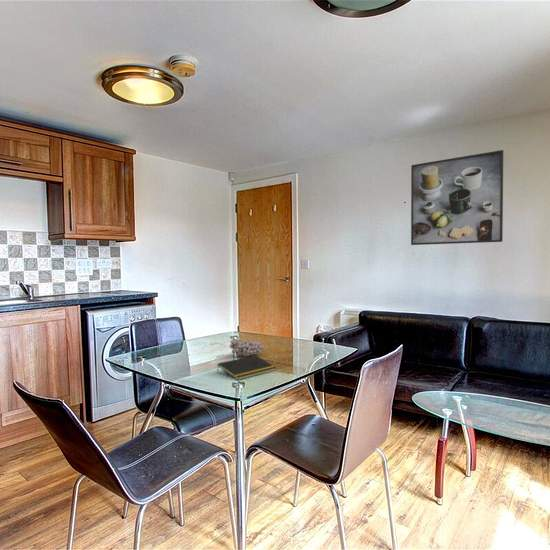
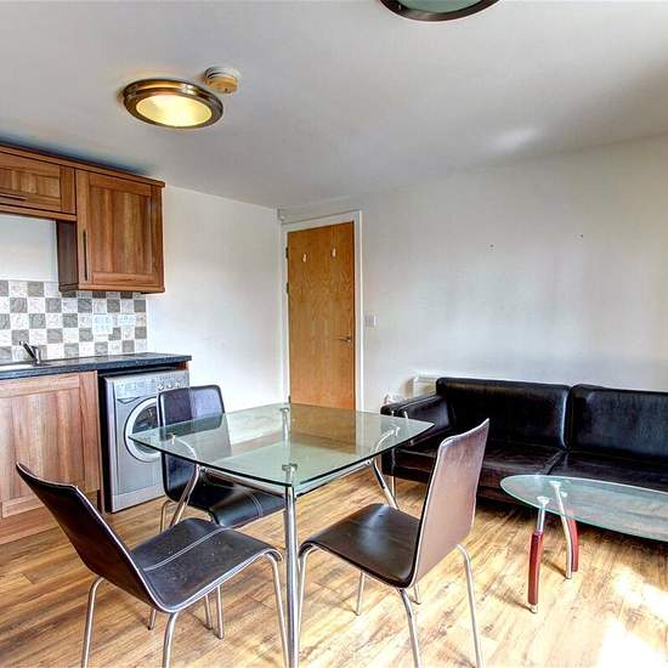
- fruit [229,338,265,357]
- notepad [216,354,277,381]
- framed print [410,149,504,246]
